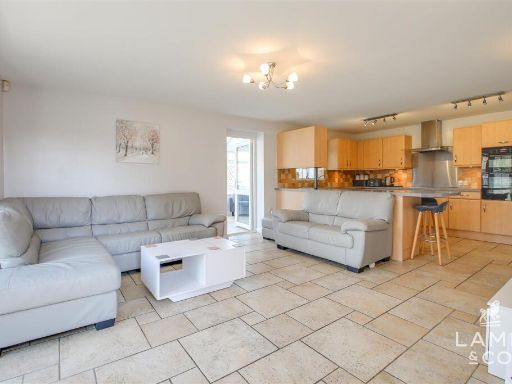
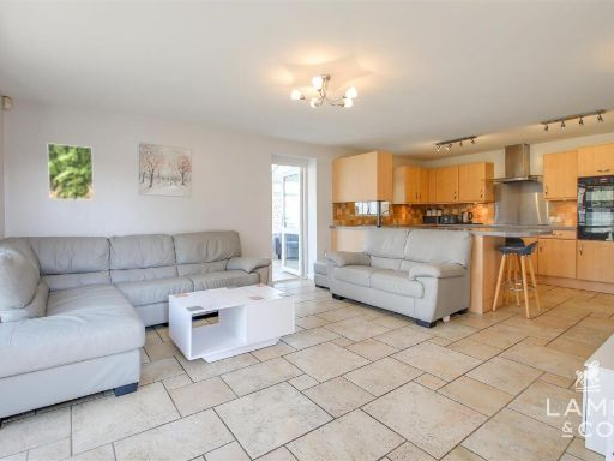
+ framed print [47,142,95,202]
